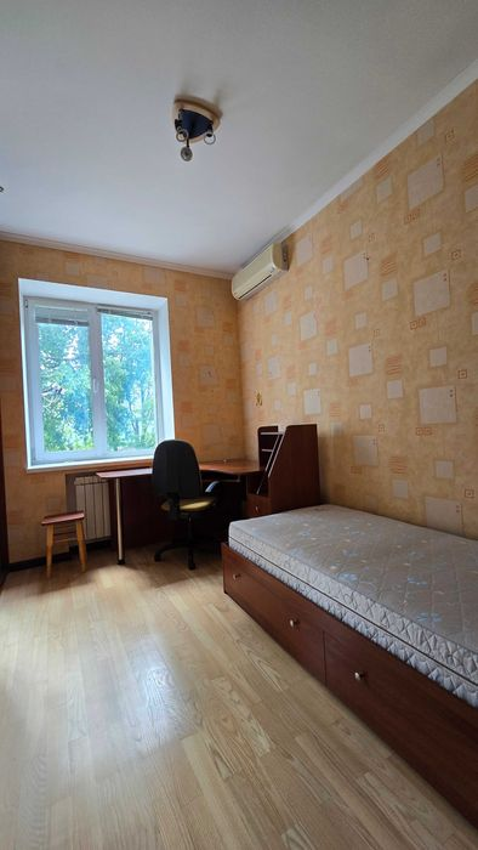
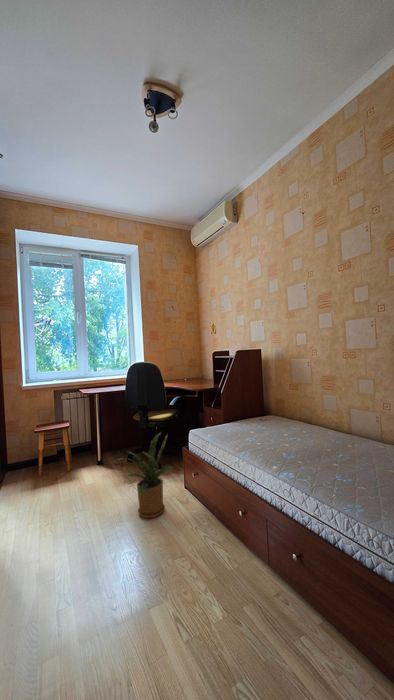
+ house plant [117,431,173,519]
